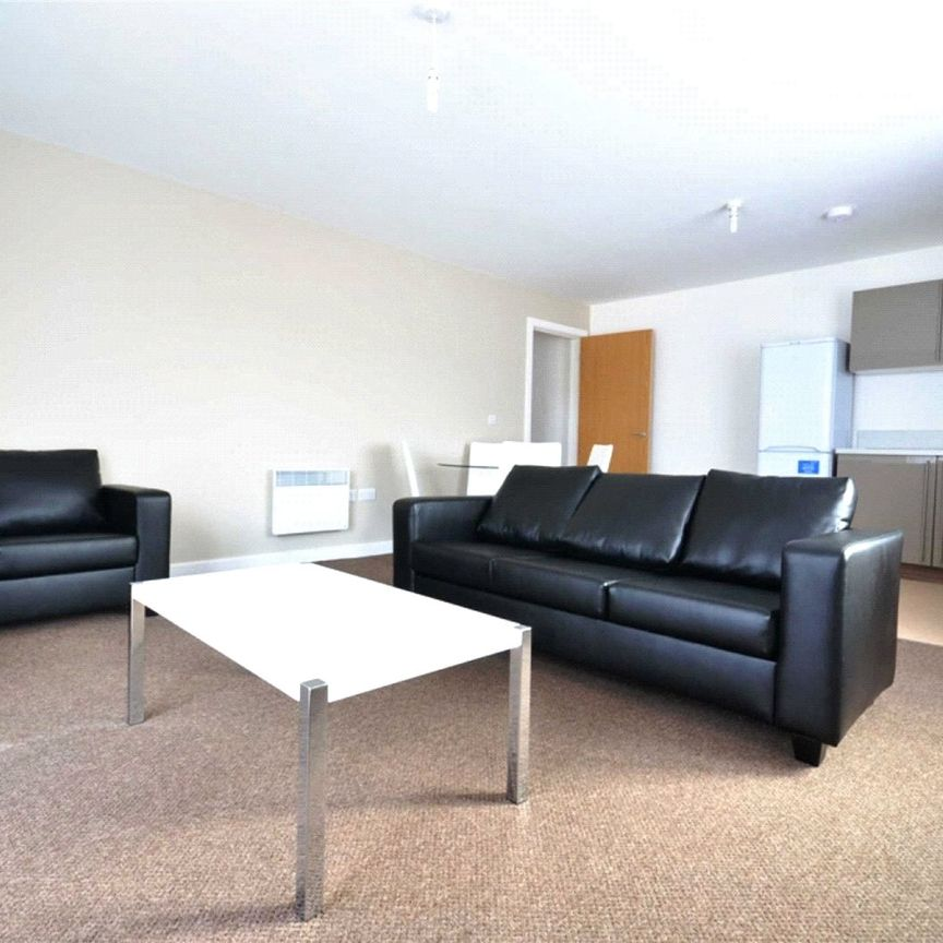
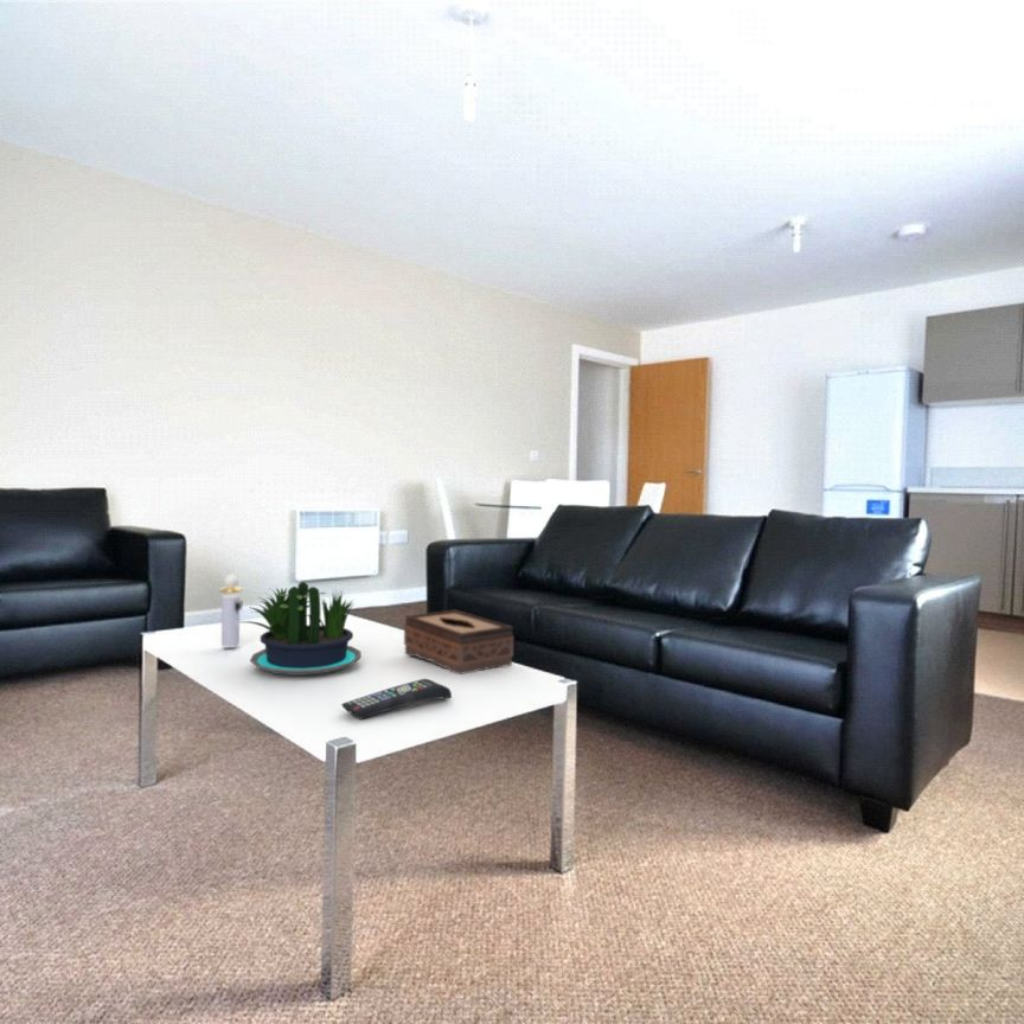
+ remote control [340,678,453,721]
+ perfume bottle [218,574,243,648]
+ potted plant [235,581,363,677]
+ tissue box [403,609,514,676]
